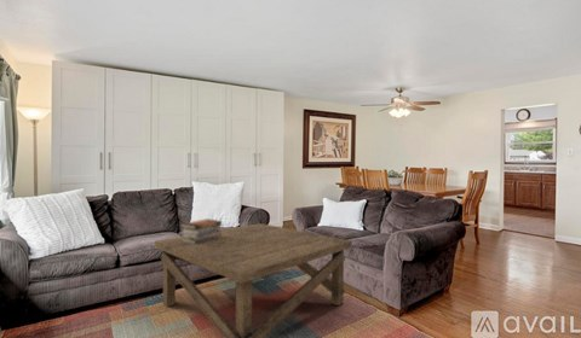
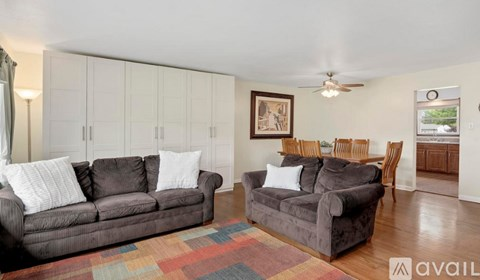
- book stack [179,217,223,244]
- coffee table [154,222,353,338]
